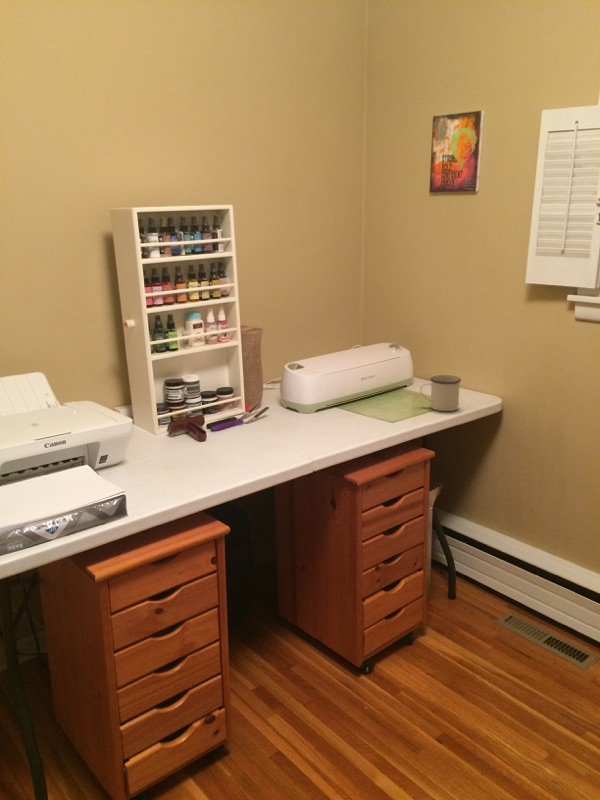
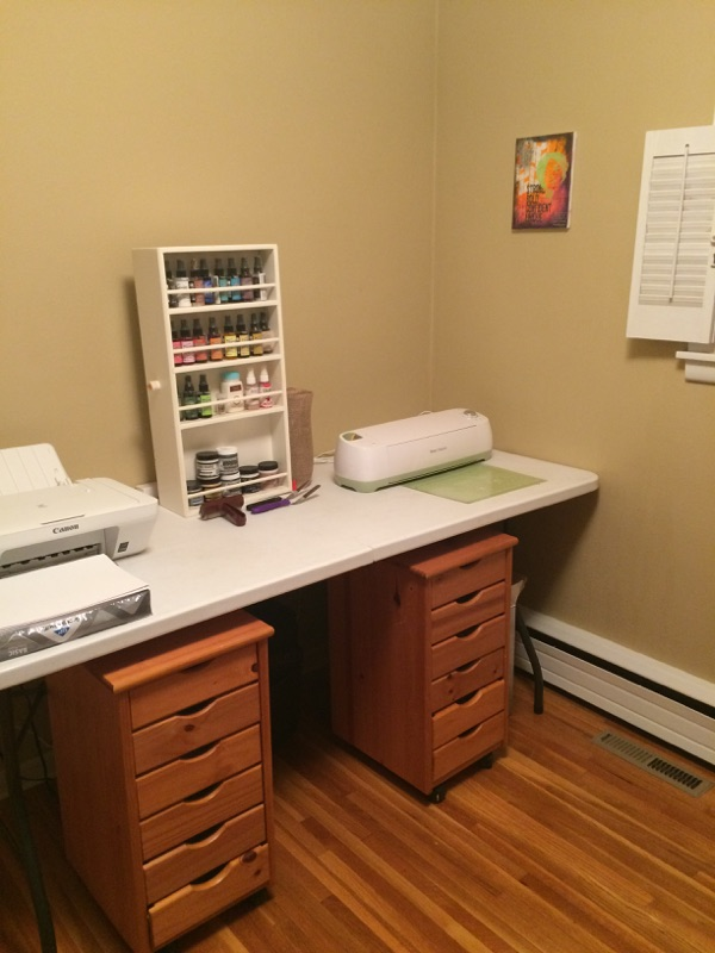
- mug [419,374,462,412]
